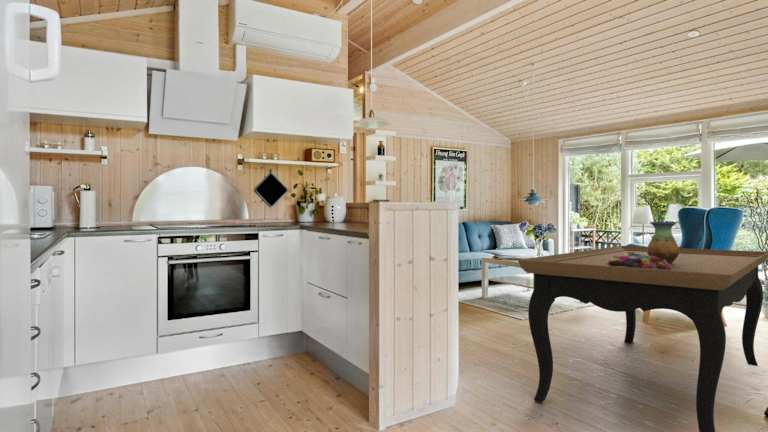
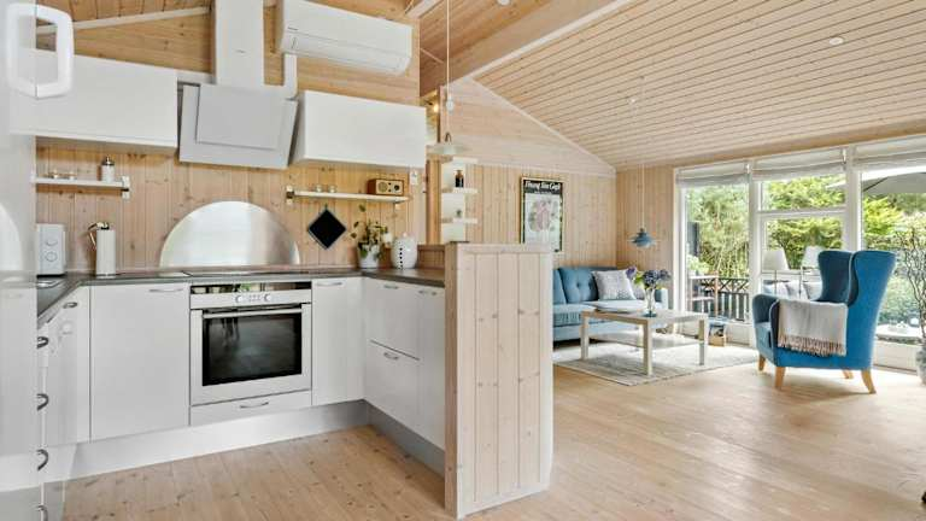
- dining table [517,245,768,432]
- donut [607,252,671,270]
- vase [647,221,680,264]
